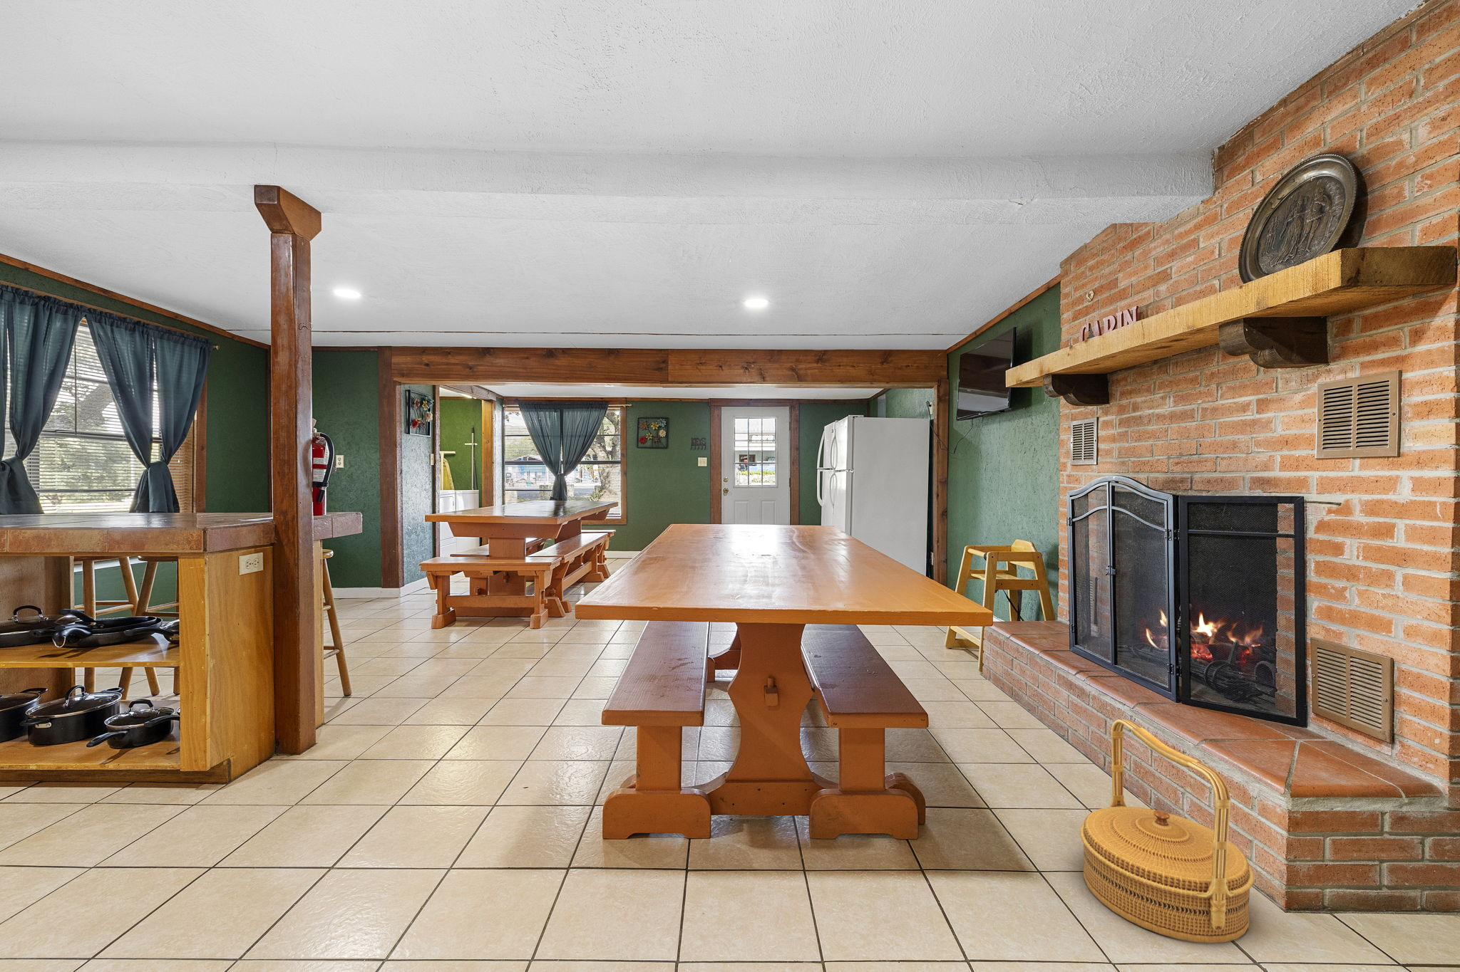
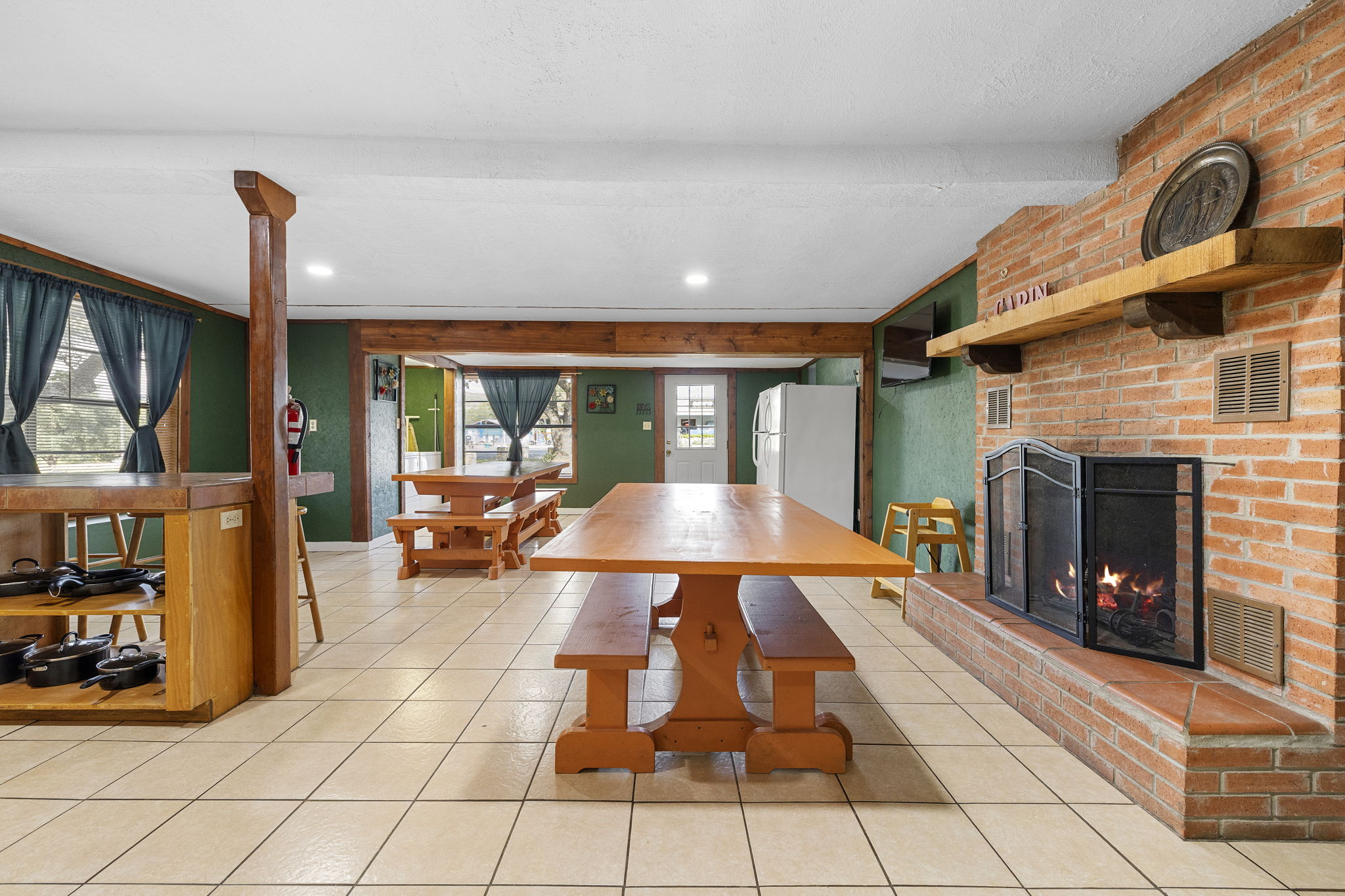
- woven basket [1079,718,1255,944]
